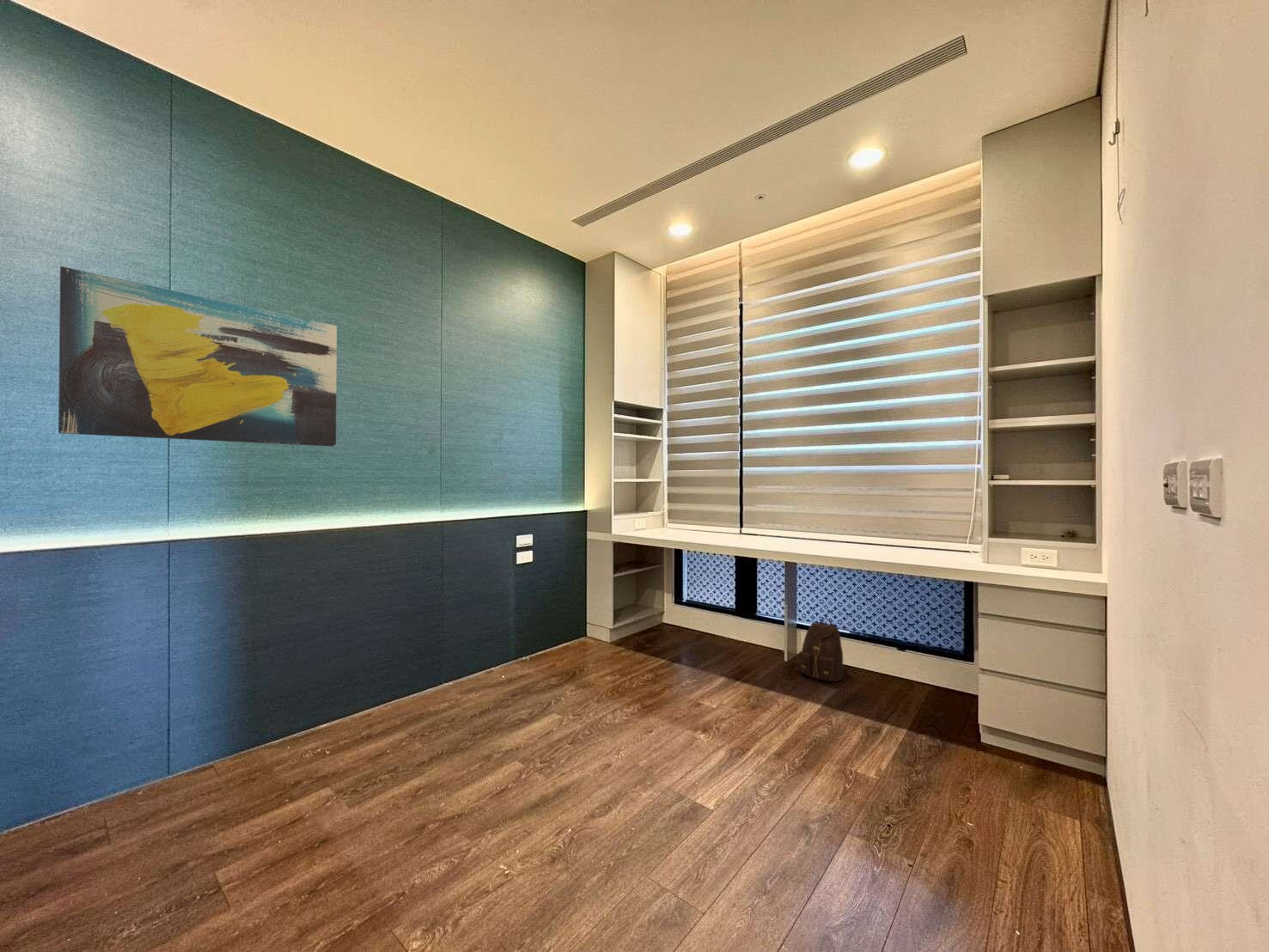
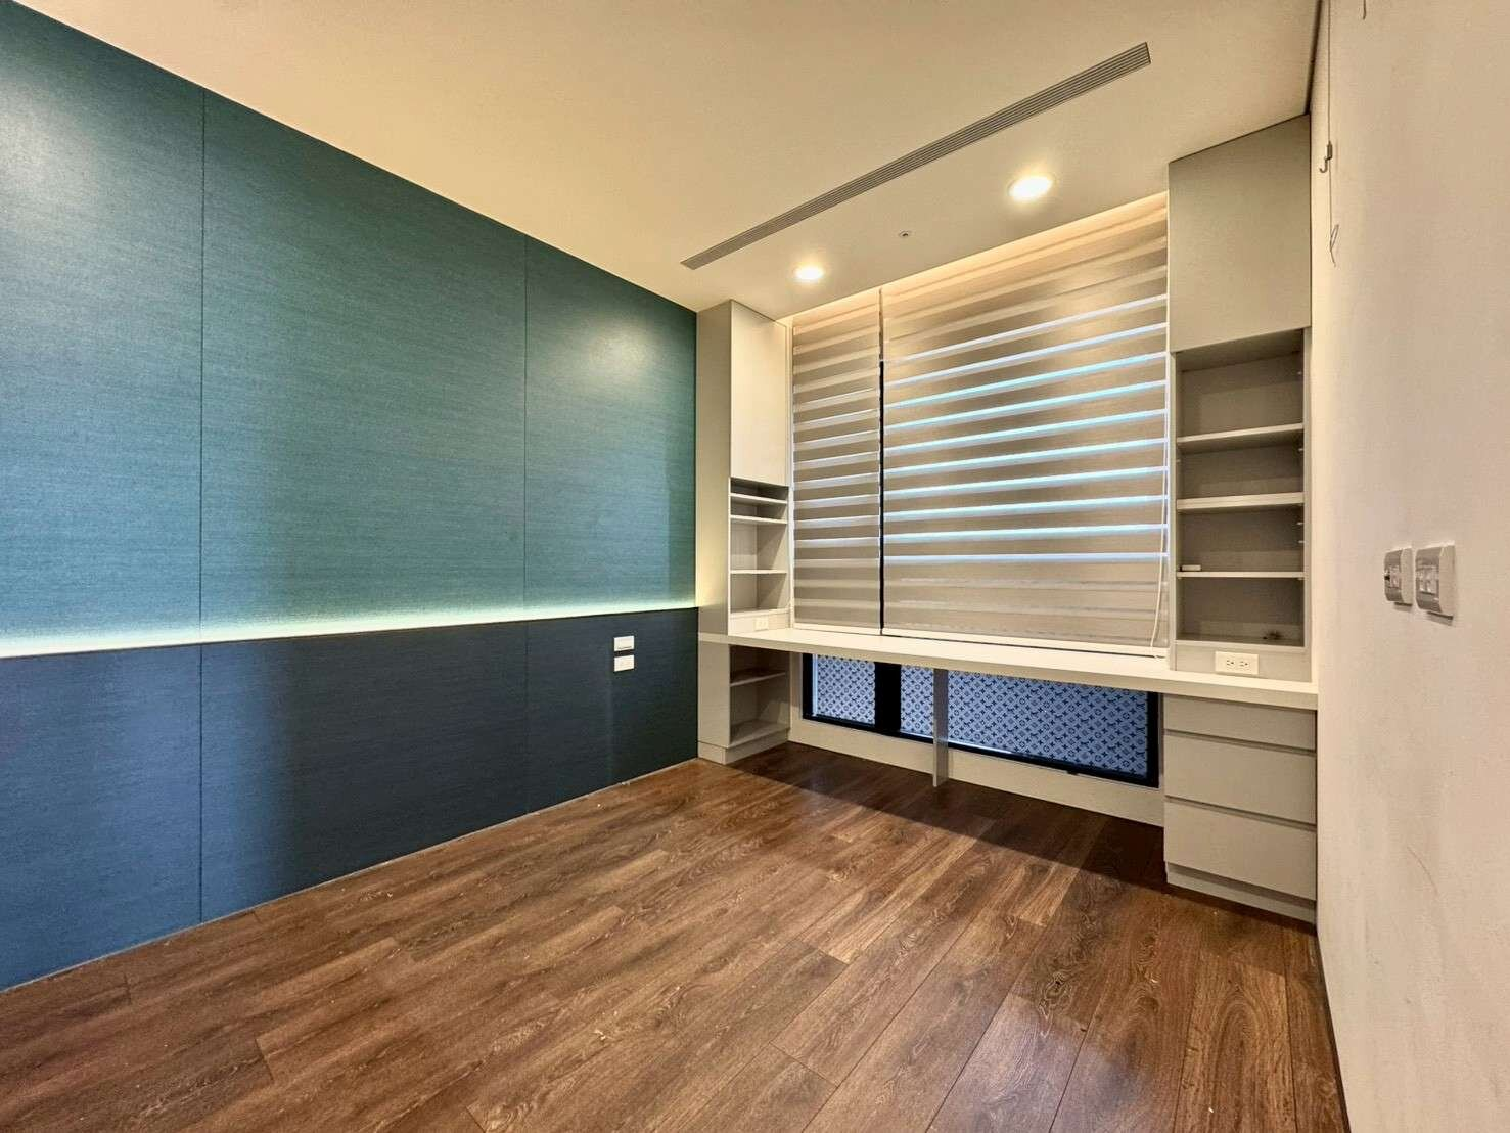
- wall art [58,265,338,448]
- backpack [797,617,855,682]
